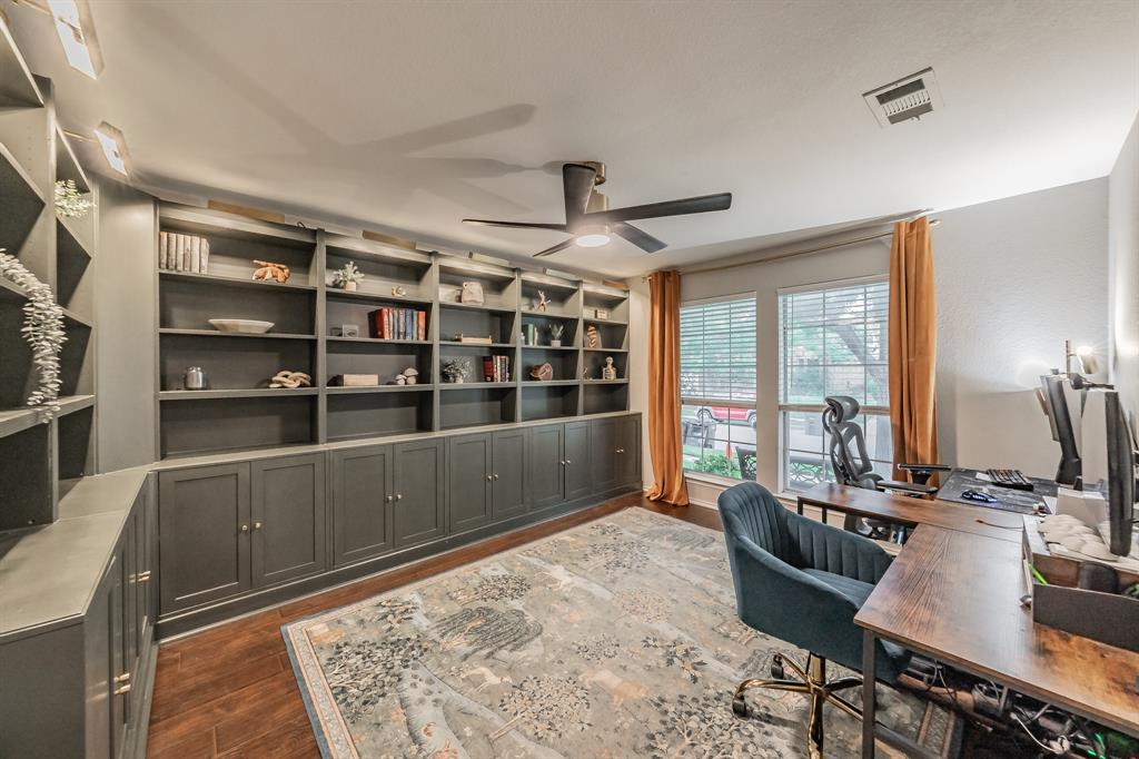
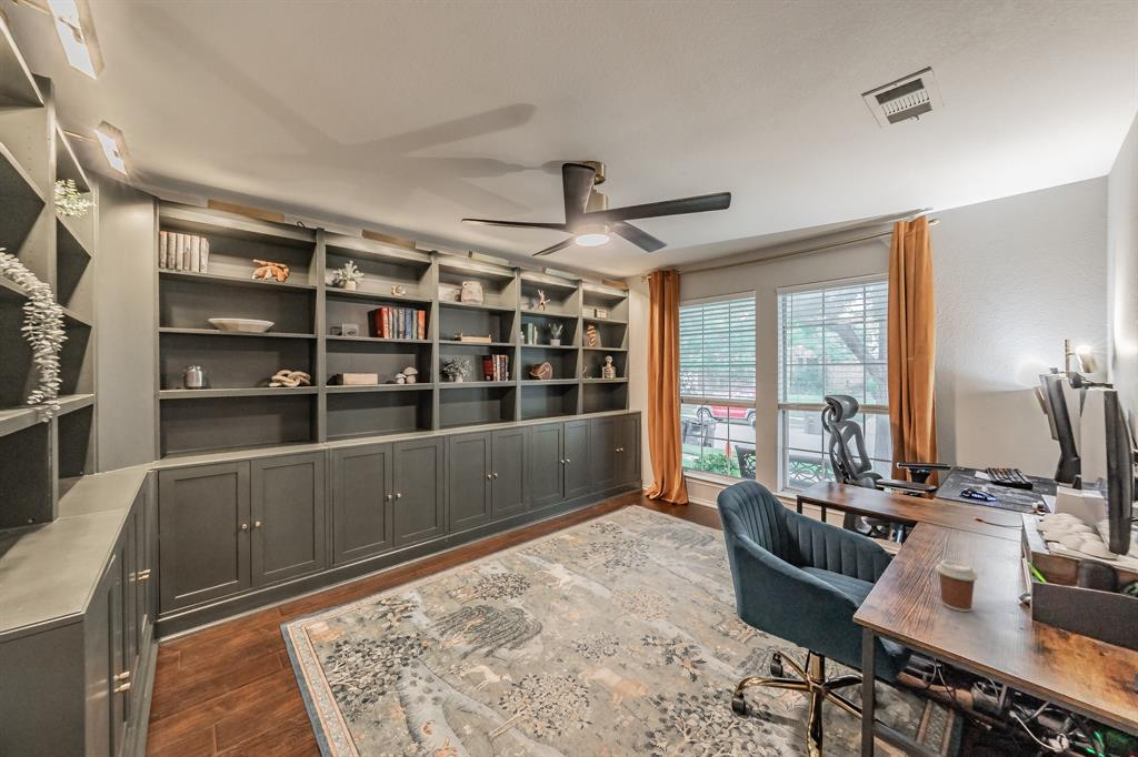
+ coffee cup [935,559,979,613]
